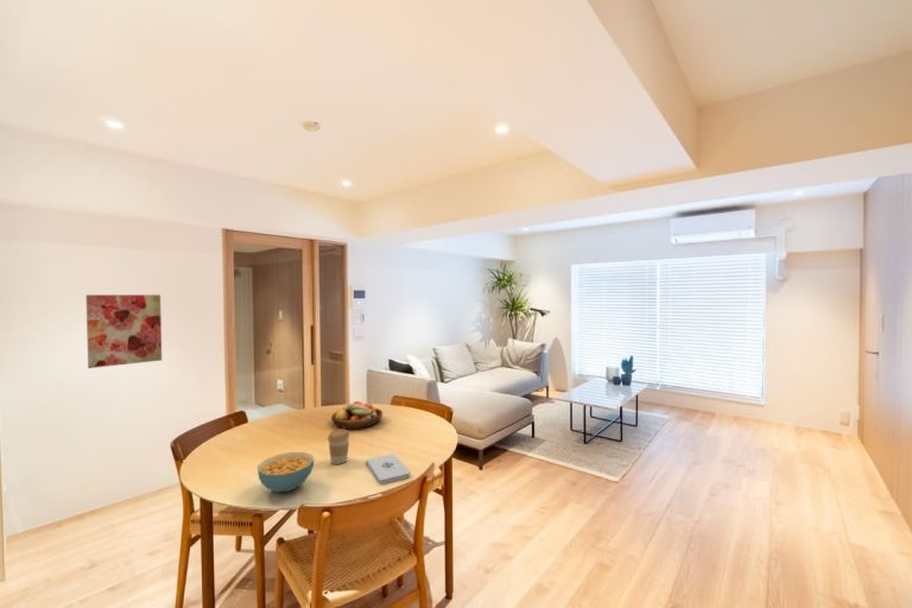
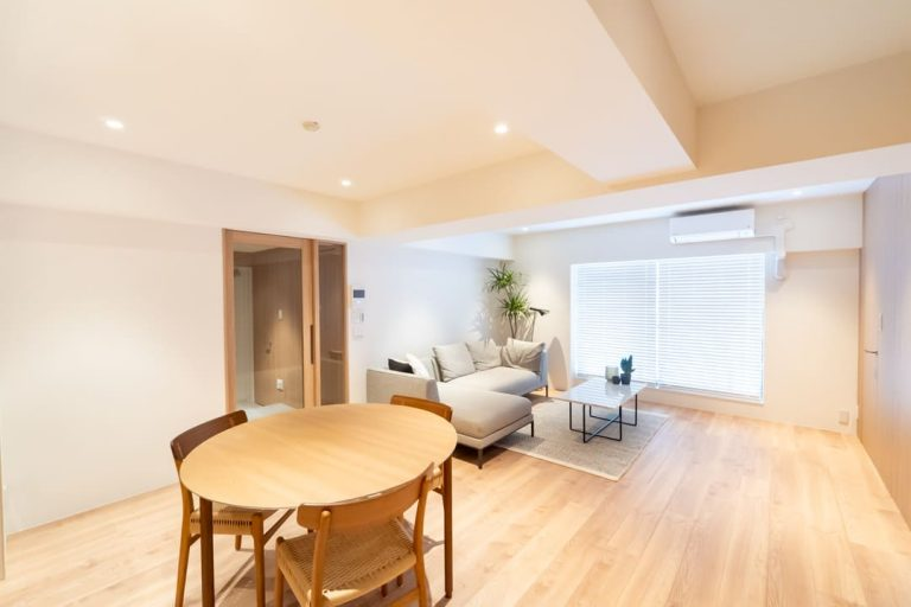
- wall art [86,293,163,369]
- coffee cup [327,428,350,466]
- cereal bowl [256,451,316,493]
- notepad [366,452,411,486]
- fruit bowl [330,400,384,430]
